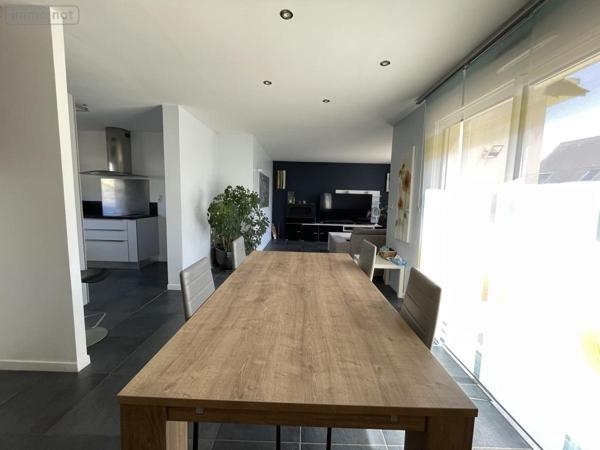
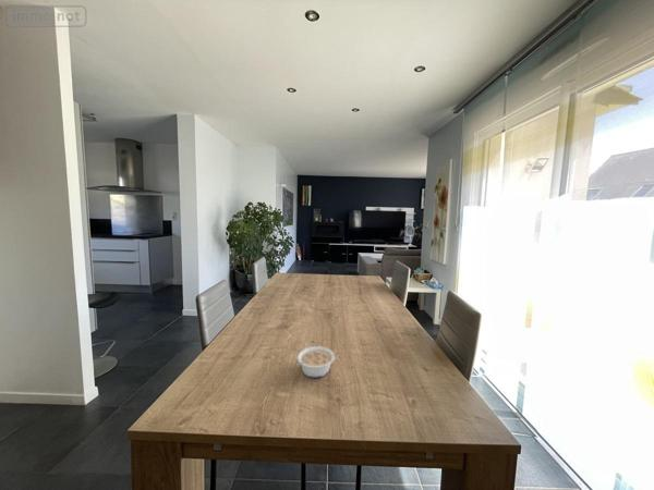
+ legume [293,345,336,379]
